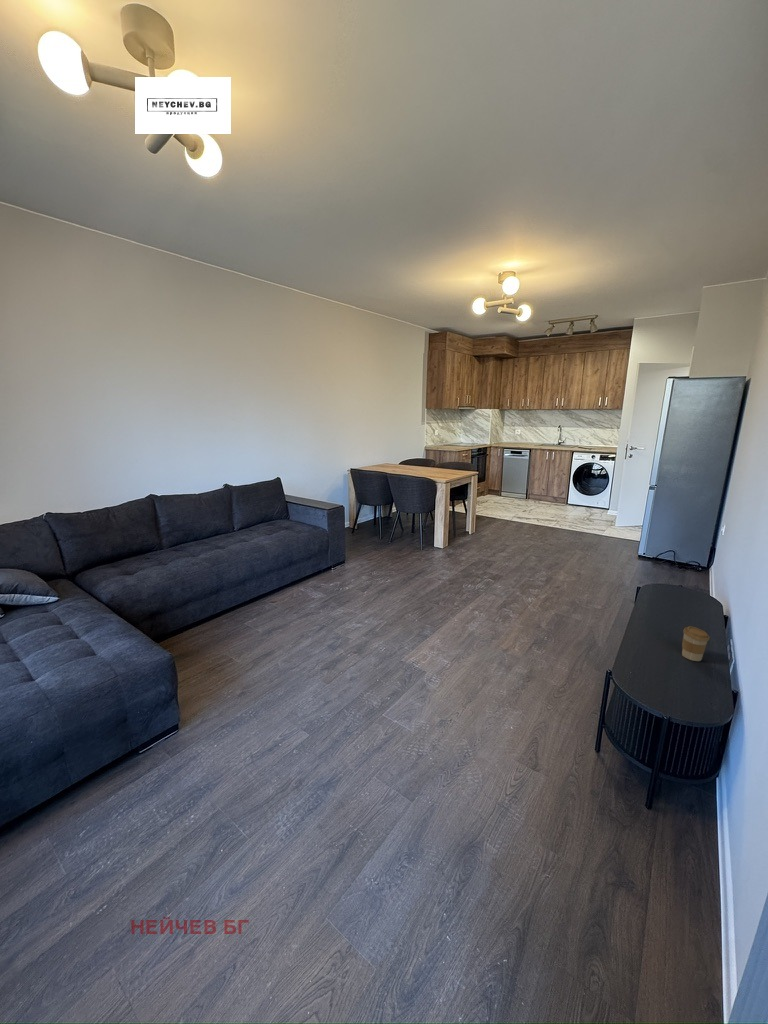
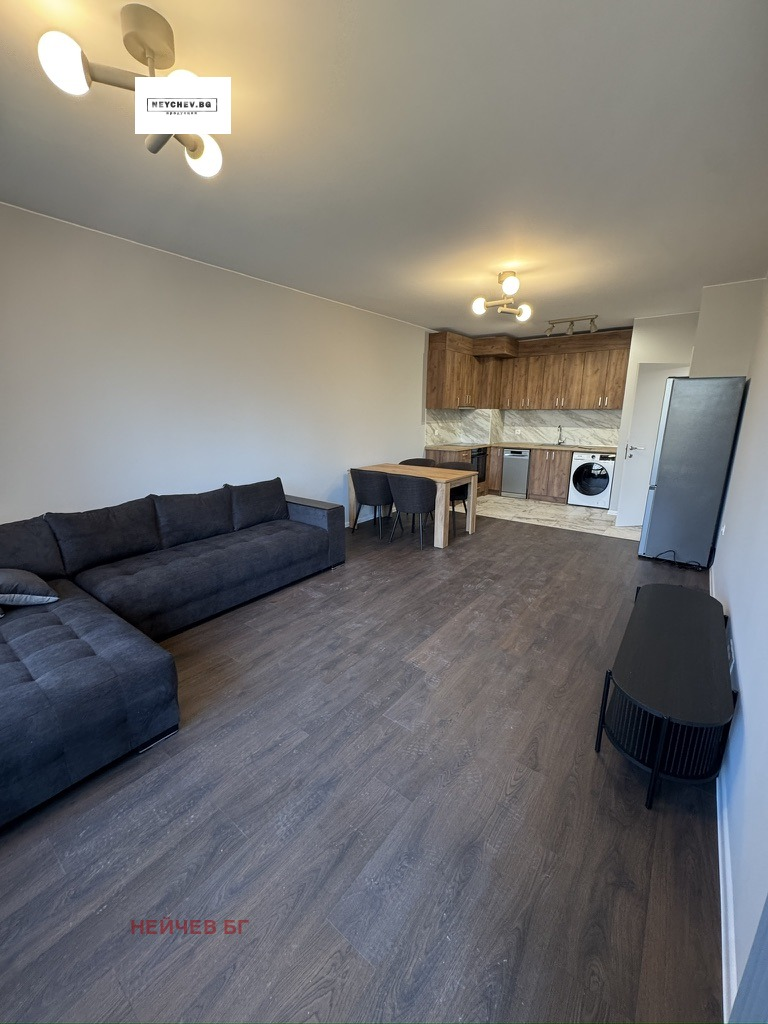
- coffee cup [681,626,710,662]
